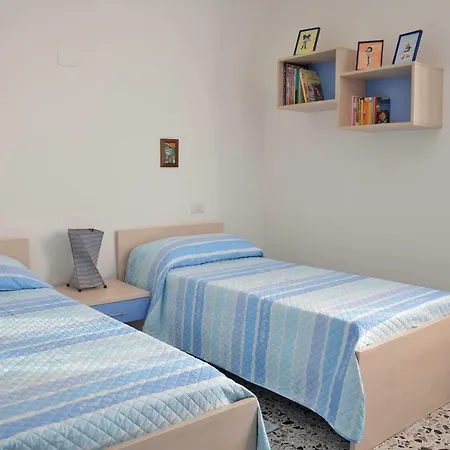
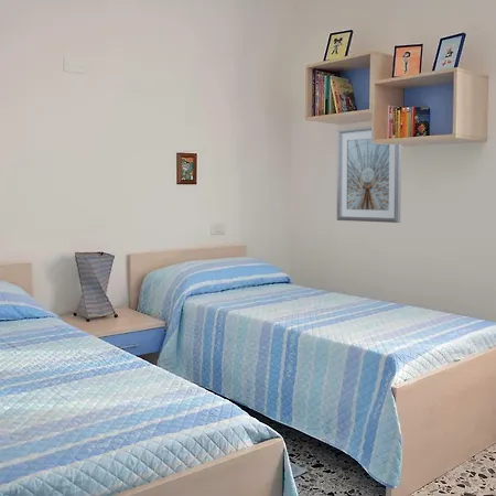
+ picture frame [336,125,402,224]
